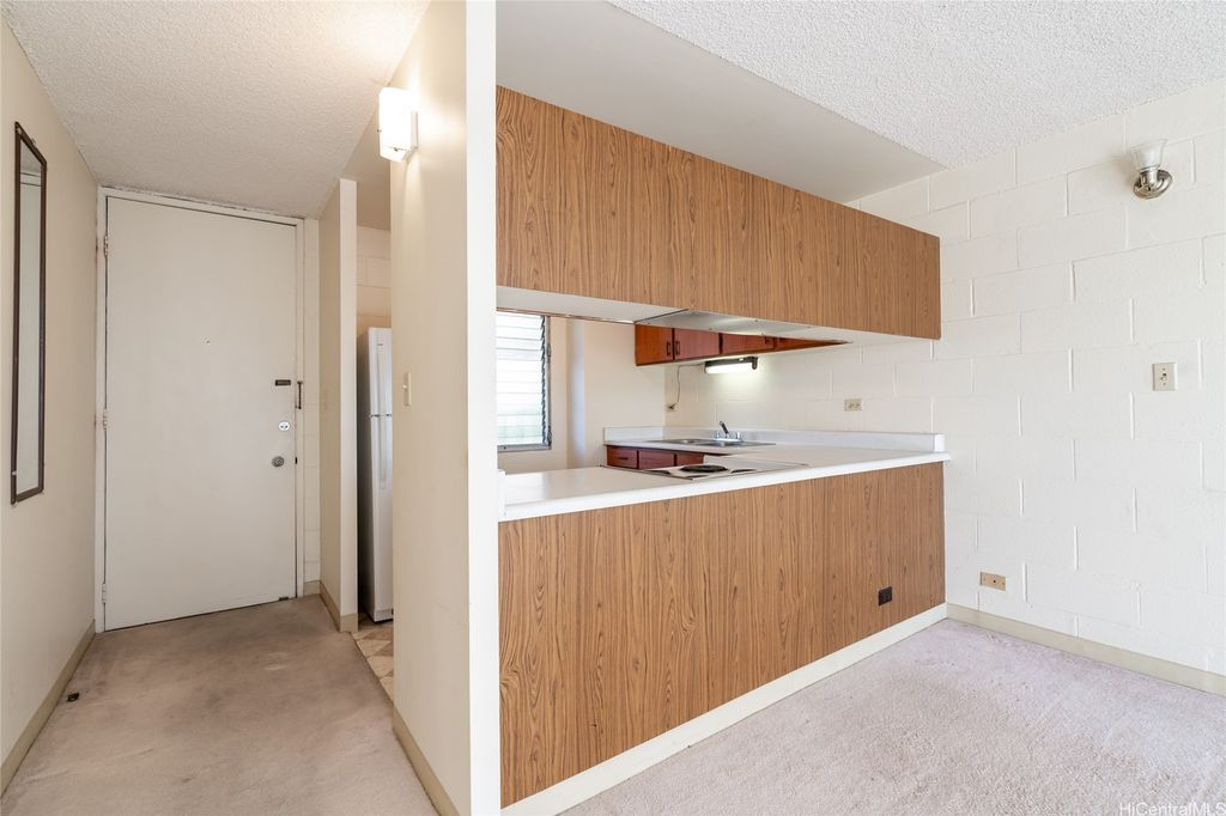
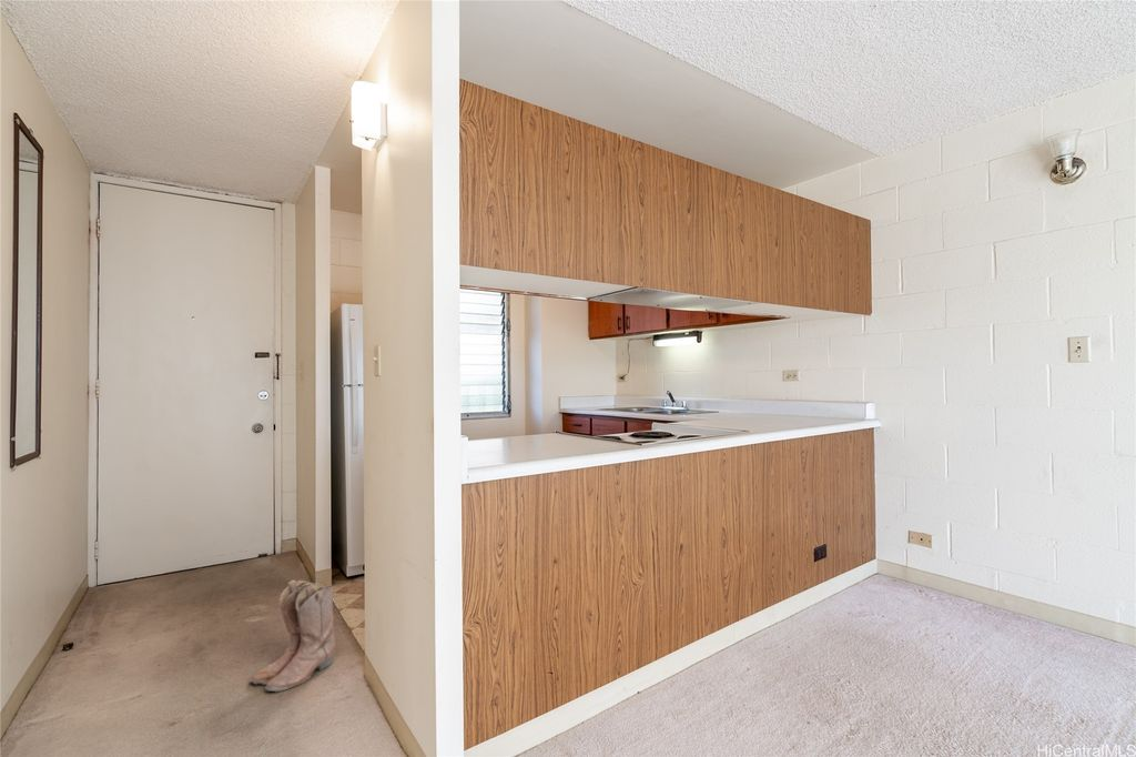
+ boots [248,578,337,693]
